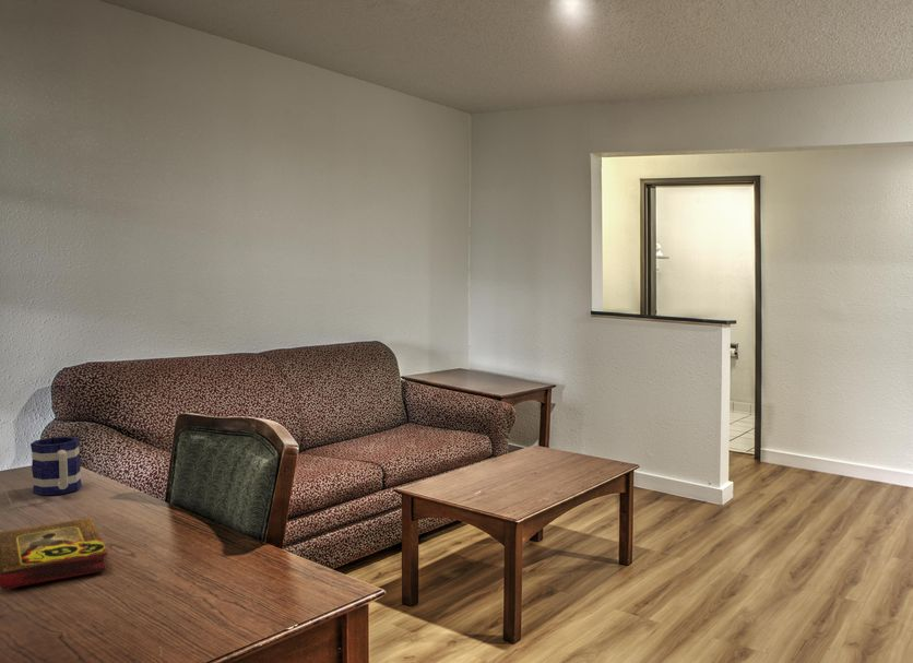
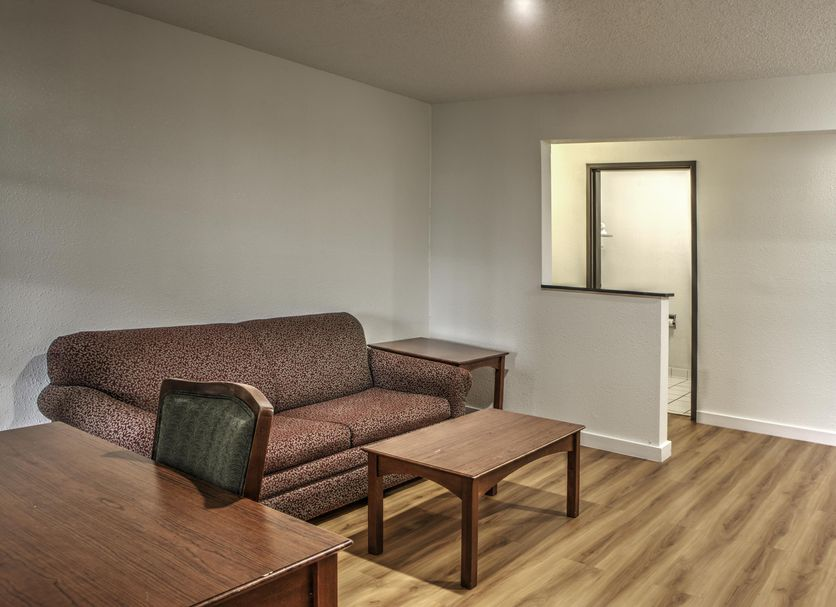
- book [0,517,109,591]
- mug [29,436,83,497]
